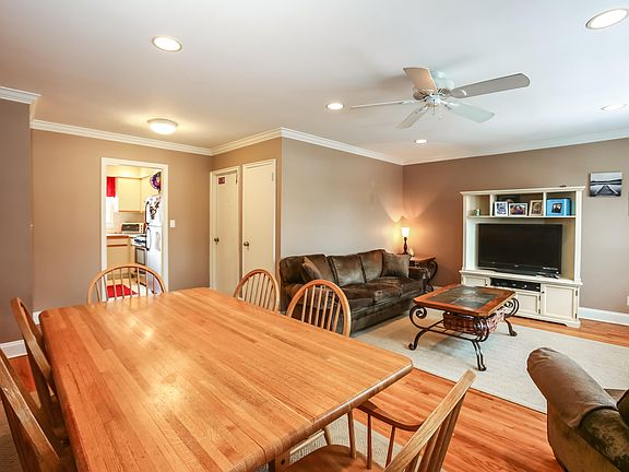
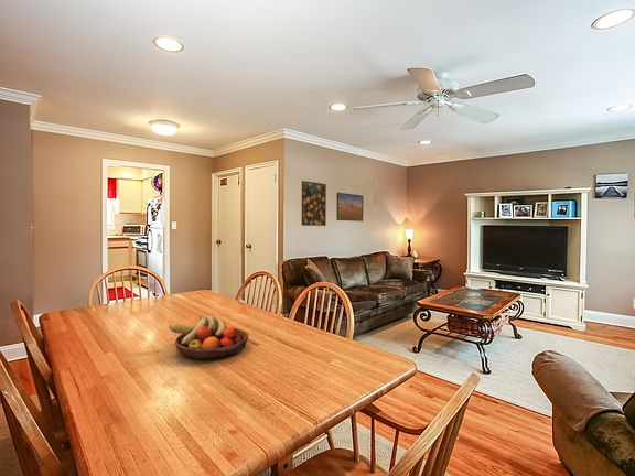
+ fruit bowl [168,315,249,360]
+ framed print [335,192,364,223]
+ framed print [301,180,327,227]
